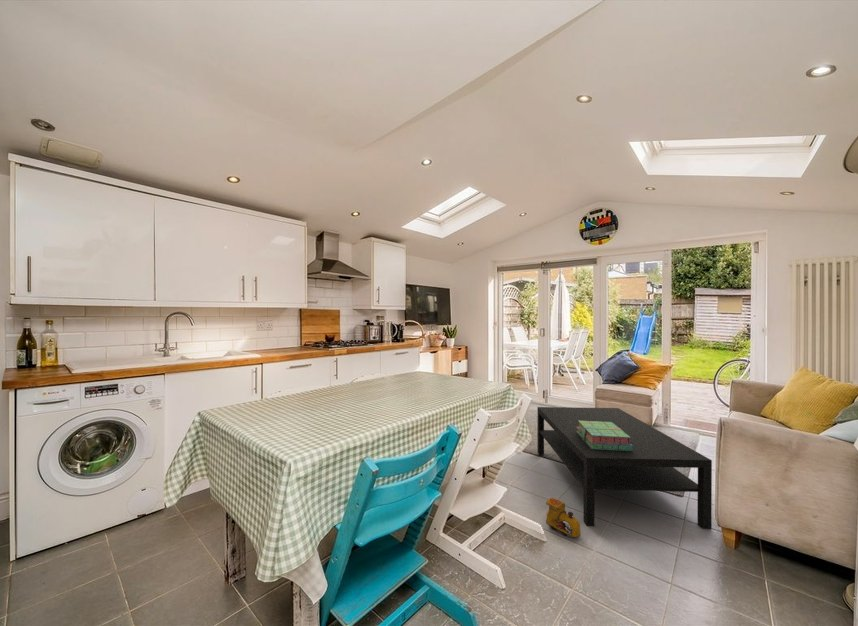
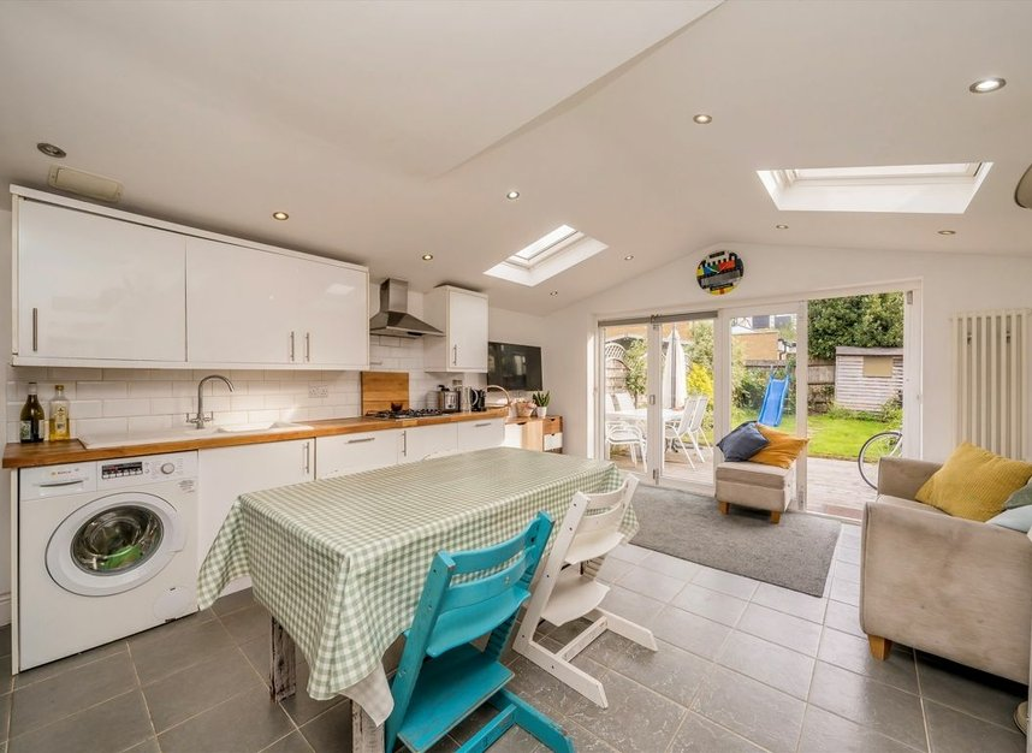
- coffee table [536,406,713,530]
- stack of books [576,421,634,451]
- toy train [545,497,582,539]
